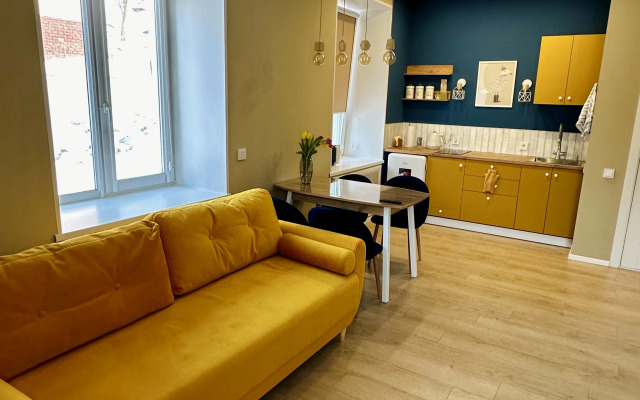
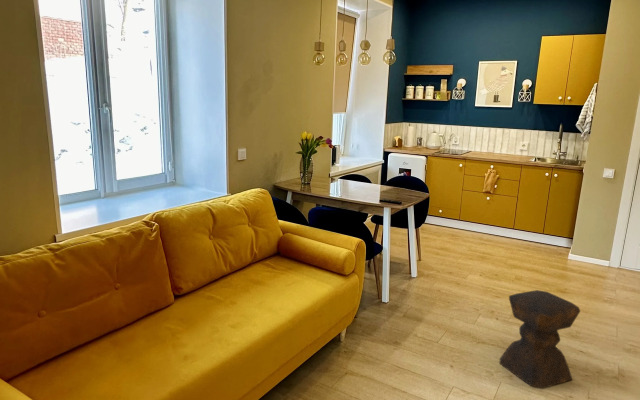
+ stool [498,289,581,389]
